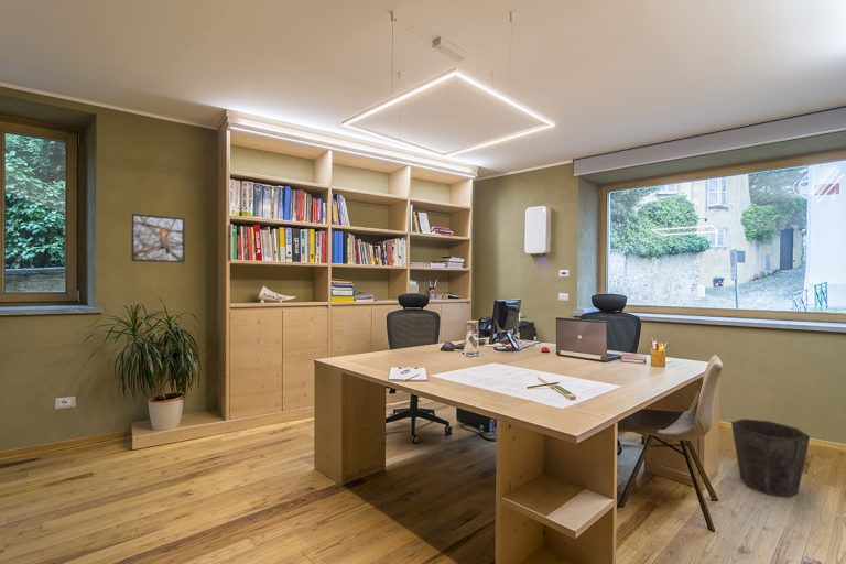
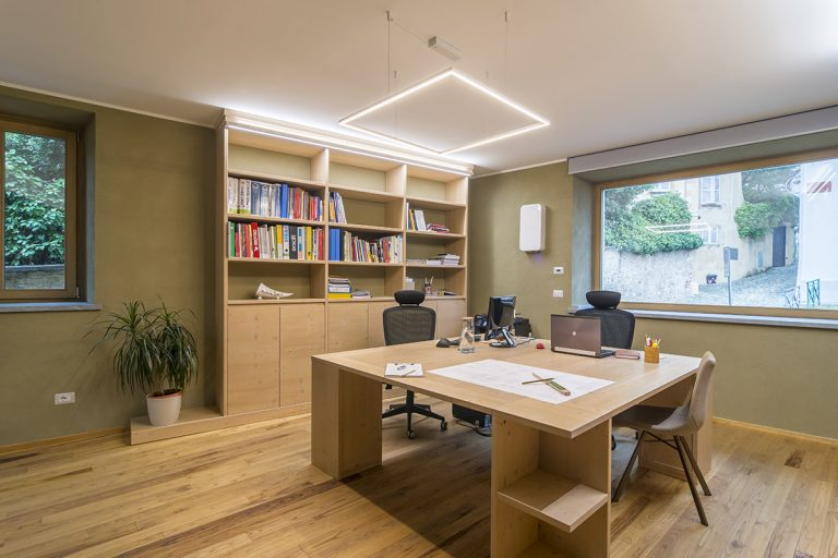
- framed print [130,213,186,263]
- waste bin [730,417,811,499]
